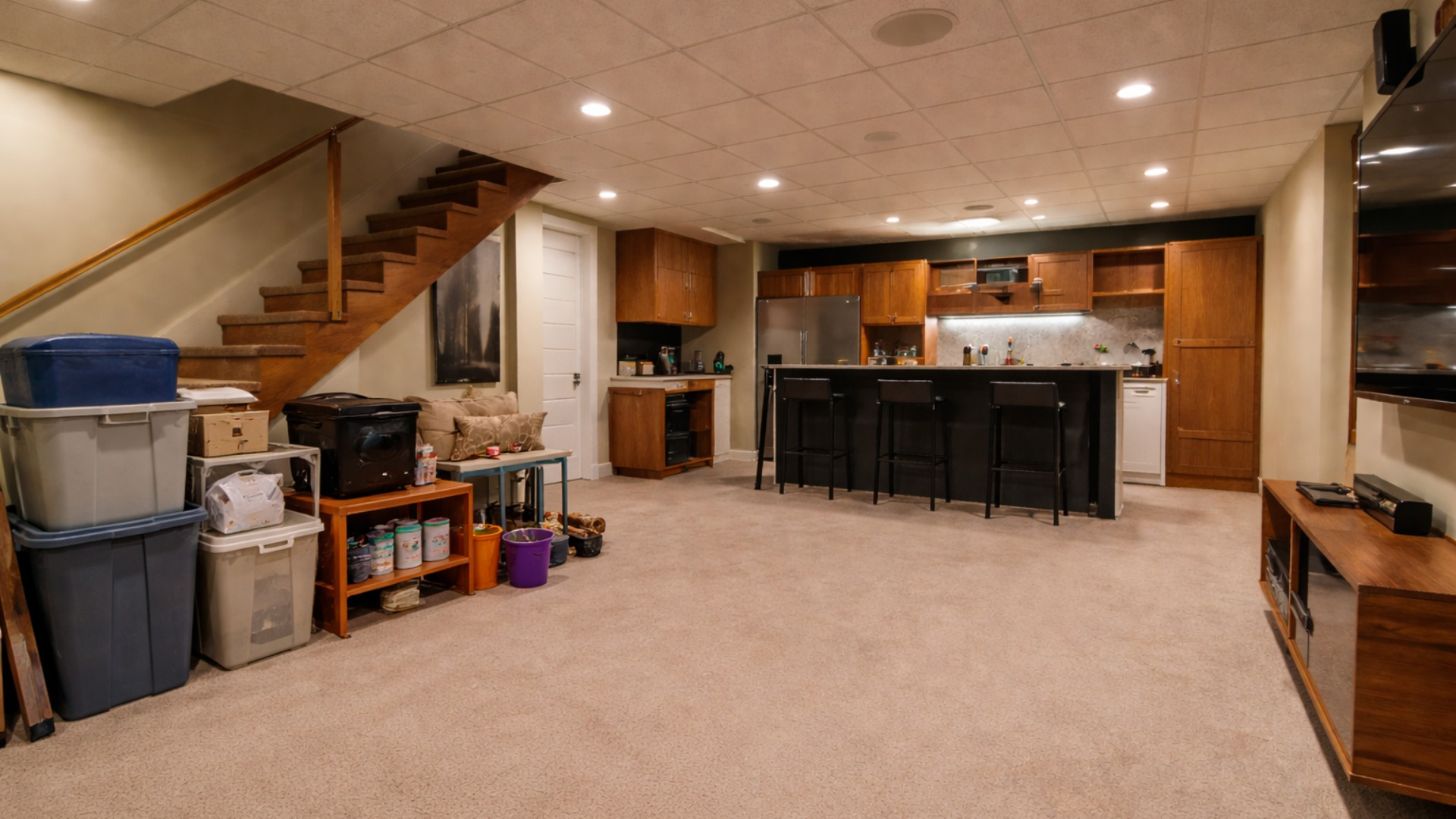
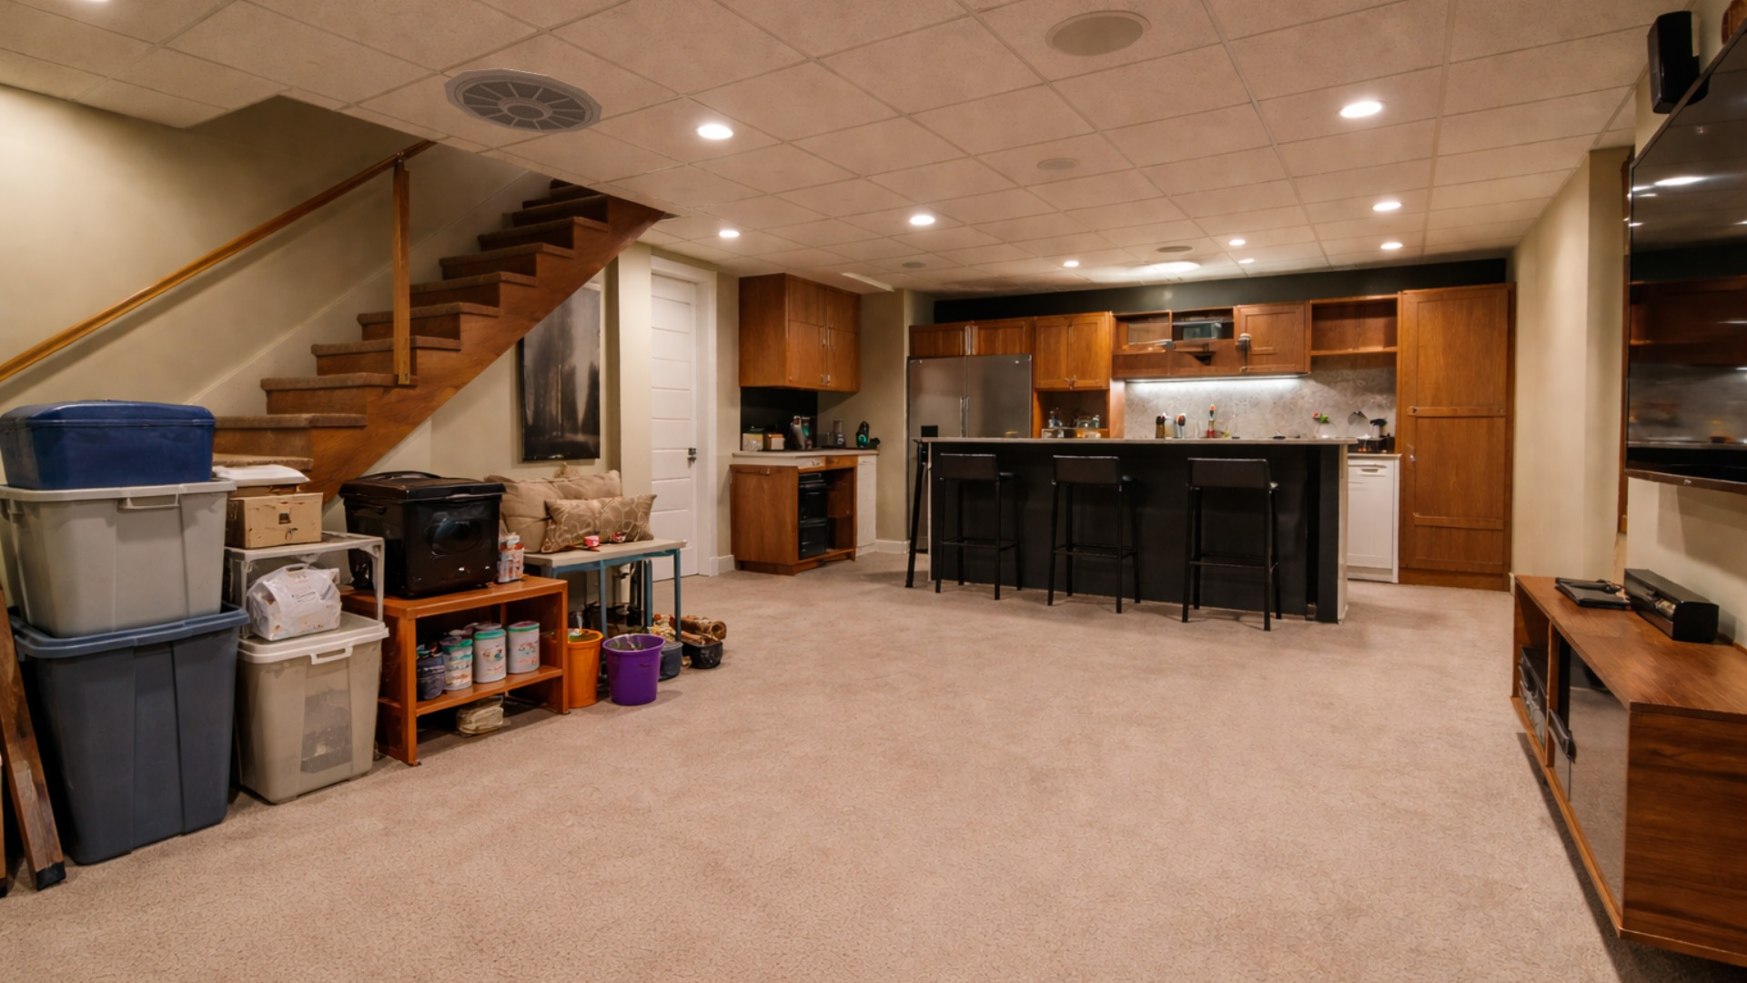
+ ceiling vent [443,67,604,134]
